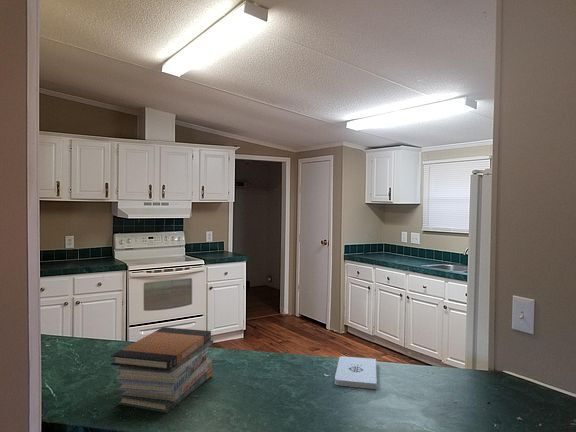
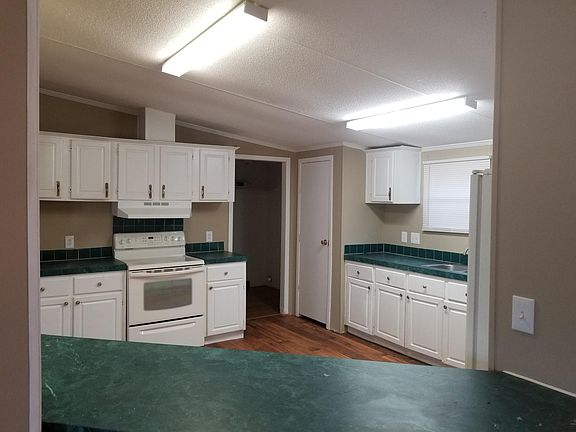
- notepad [334,355,378,390]
- book stack [110,326,214,414]
